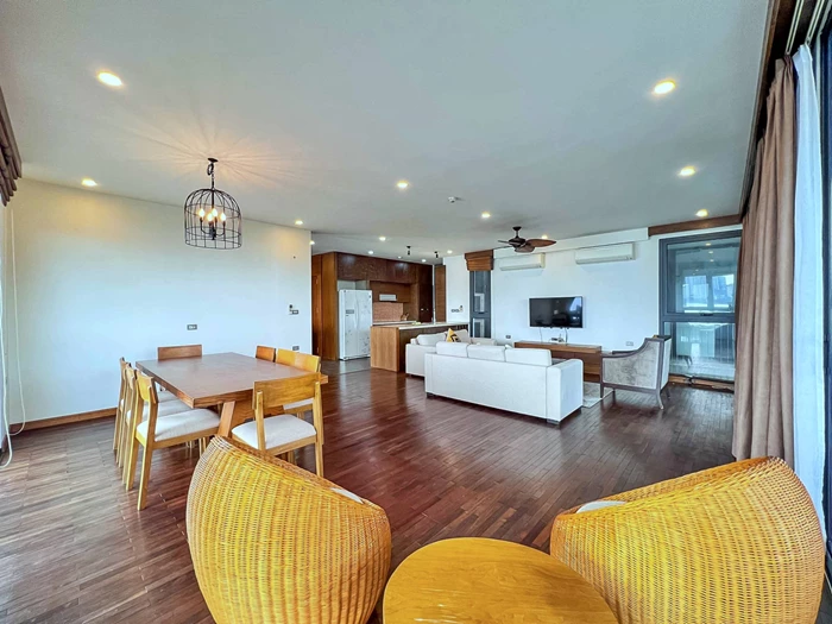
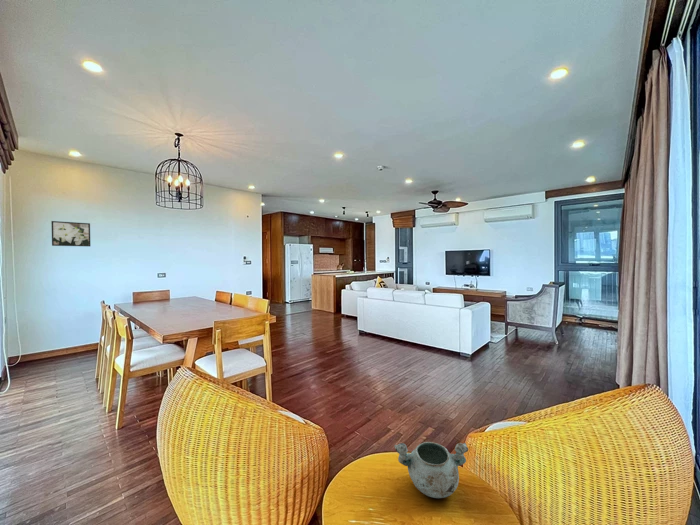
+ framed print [50,220,91,247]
+ decorative bowl [394,441,469,499]
